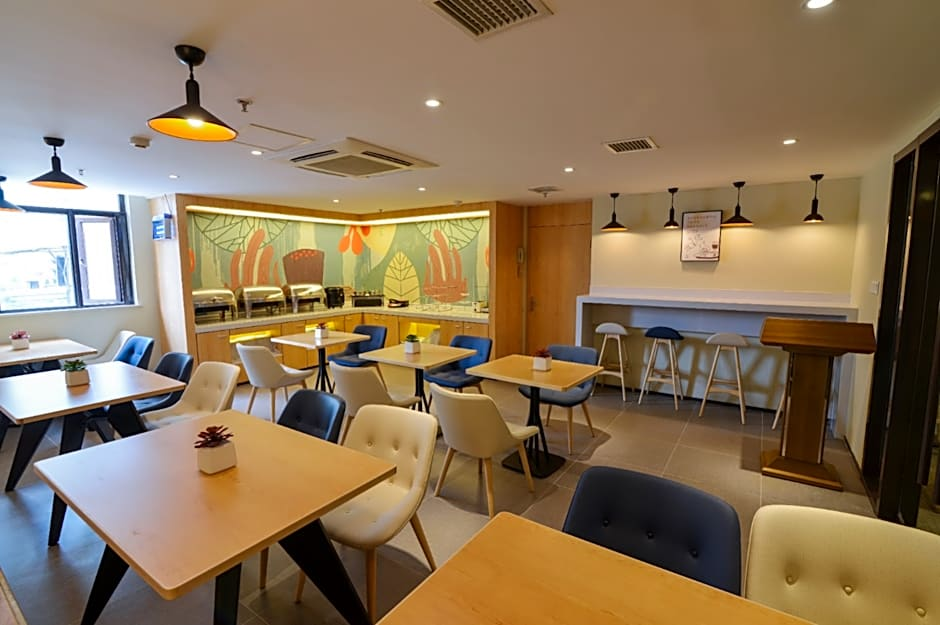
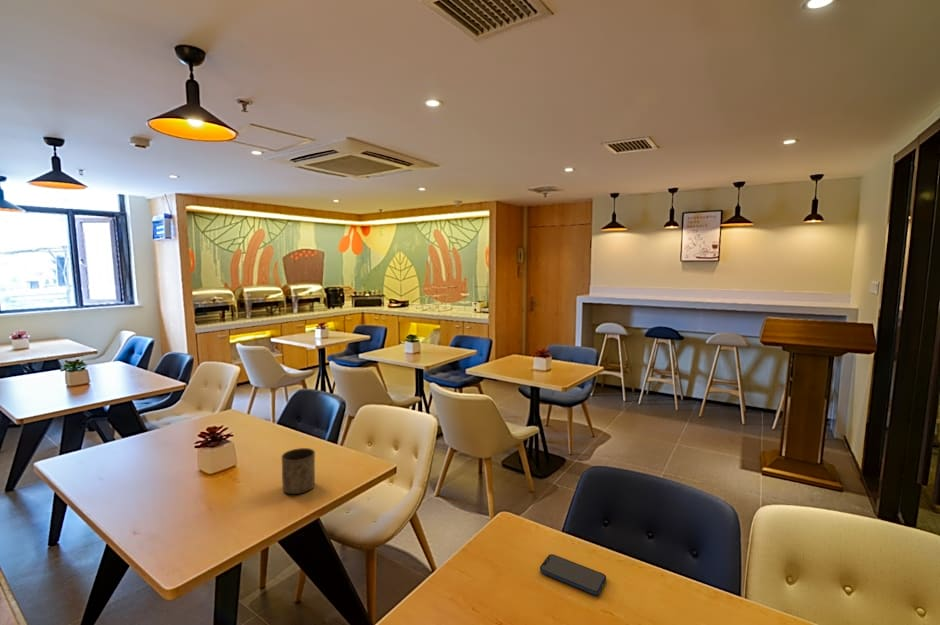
+ cup [280,447,316,495]
+ smartphone [539,553,607,596]
